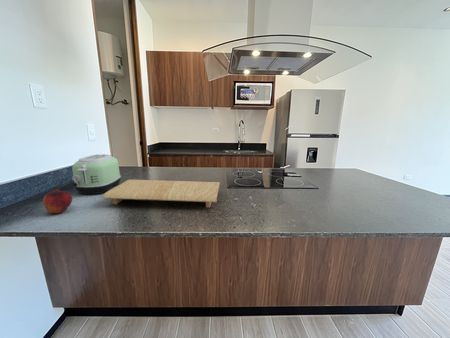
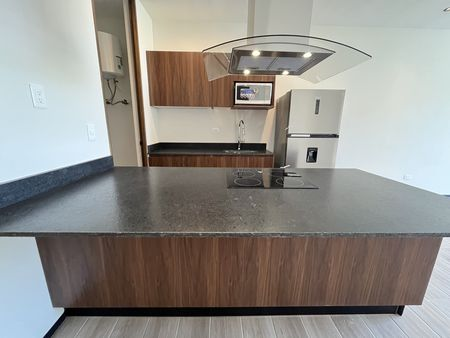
- toaster [71,153,122,195]
- fruit [42,188,73,215]
- cutting board [101,179,221,208]
